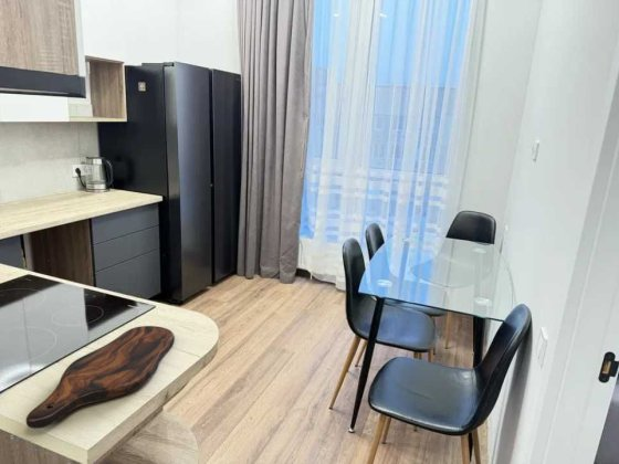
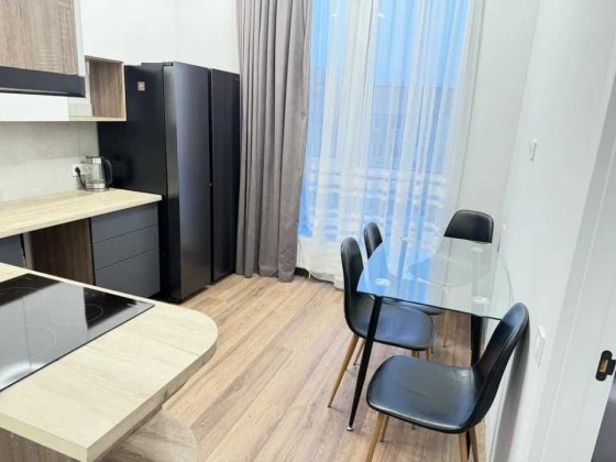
- cutting board [25,325,176,430]
